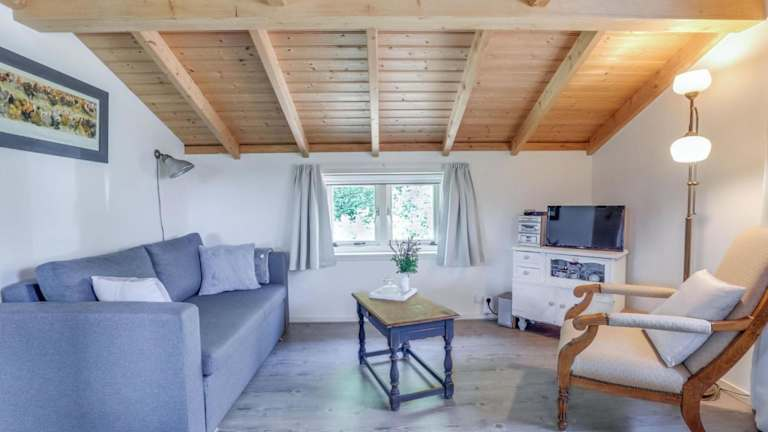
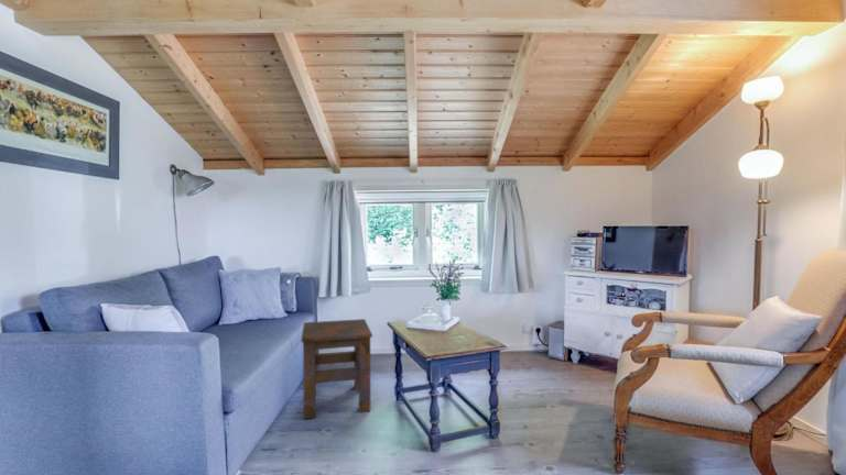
+ side table [301,318,373,420]
